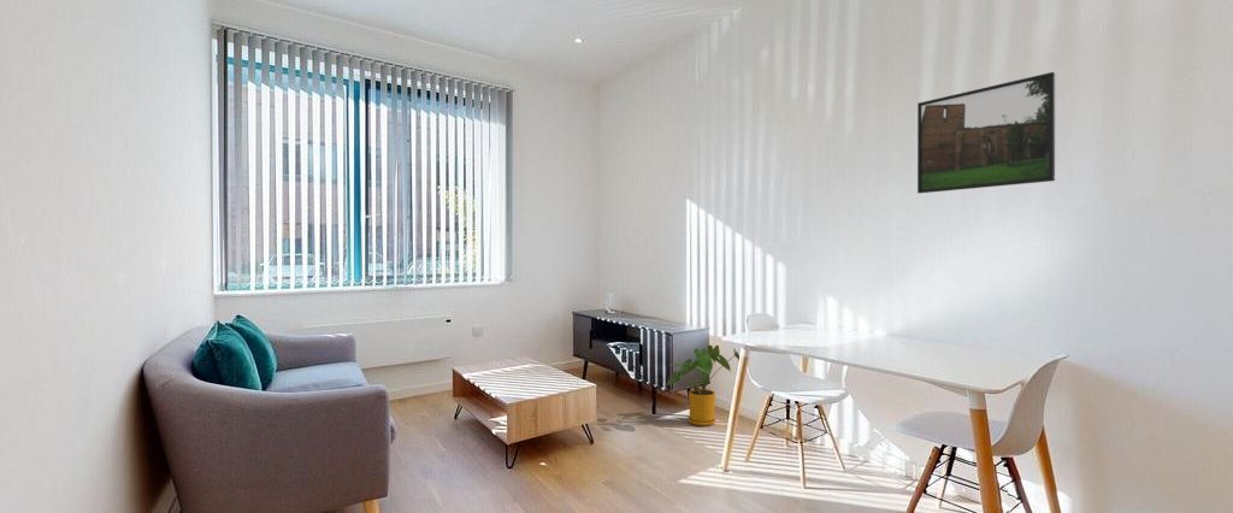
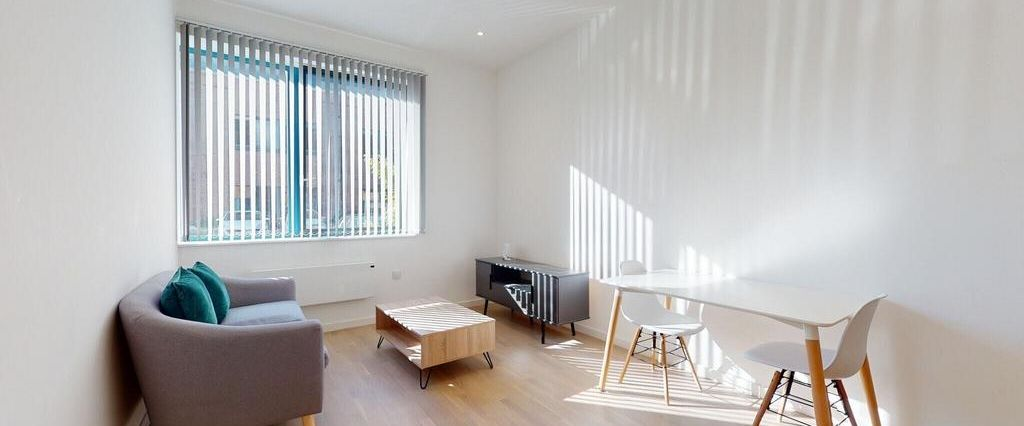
- house plant [665,344,741,428]
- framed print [916,71,1056,194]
